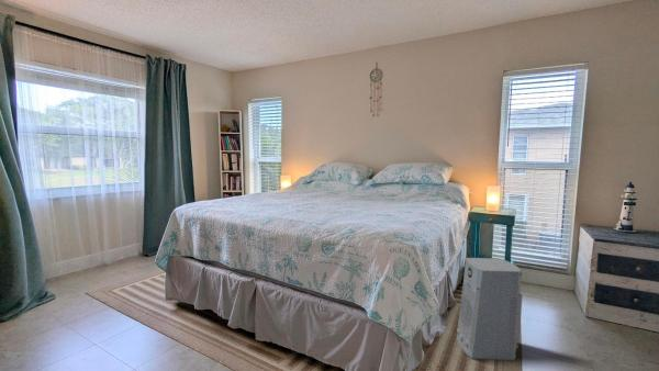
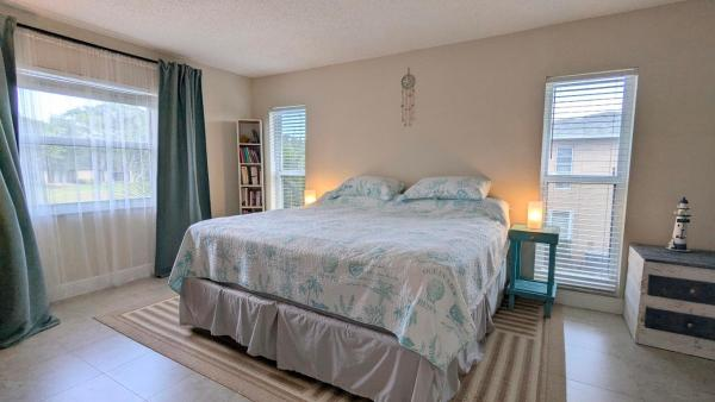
- air purifier [456,257,524,361]
